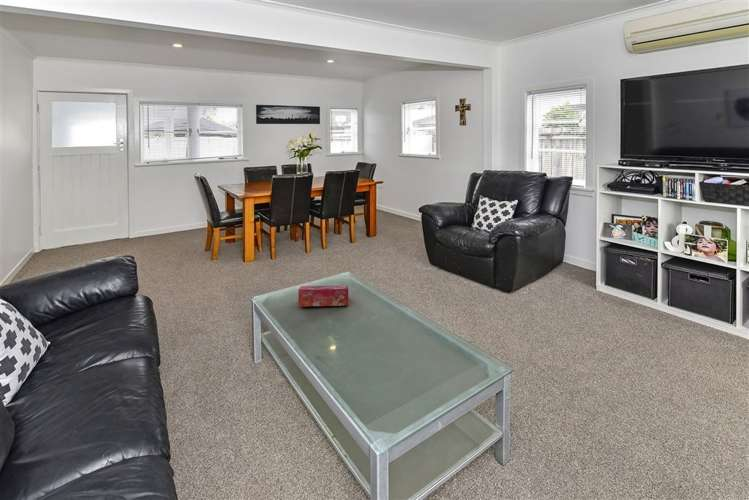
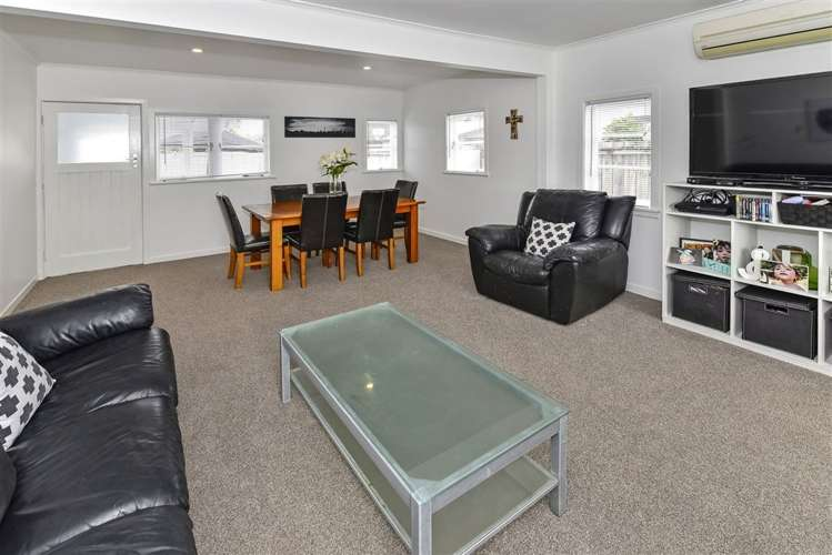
- tissue box [297,284,350,307]
